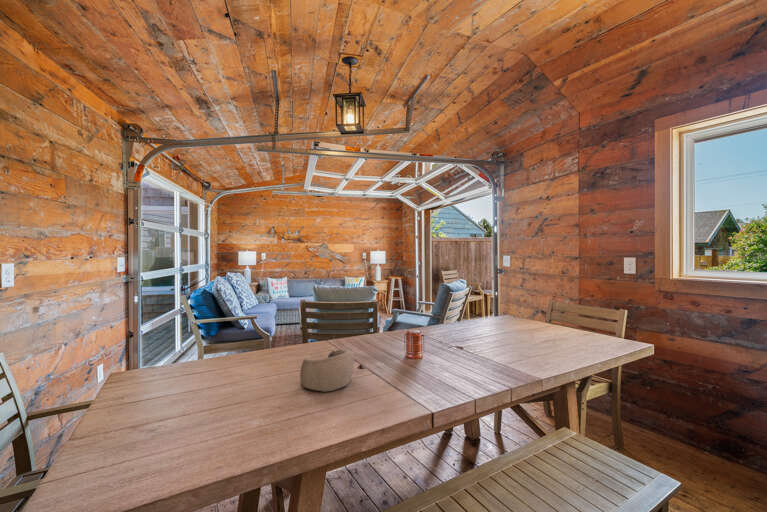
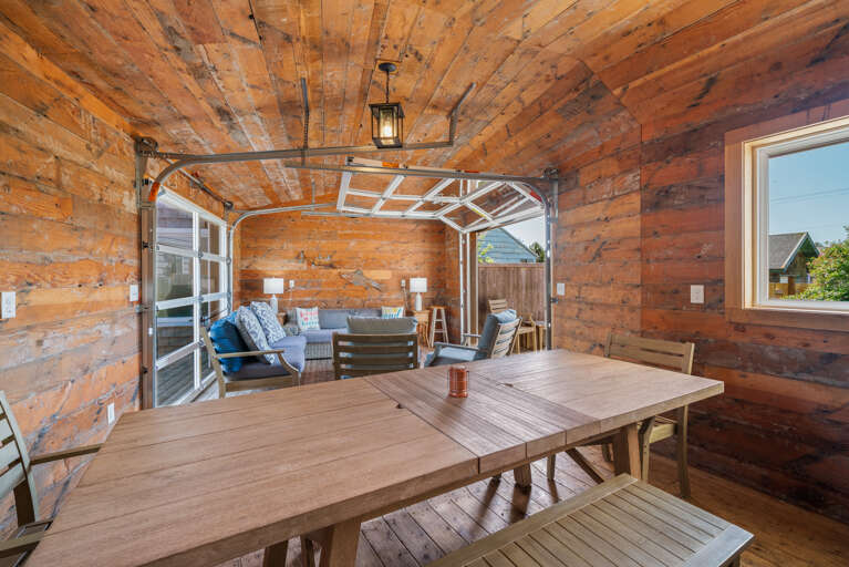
- decorative bowl [299,349,355,393]
